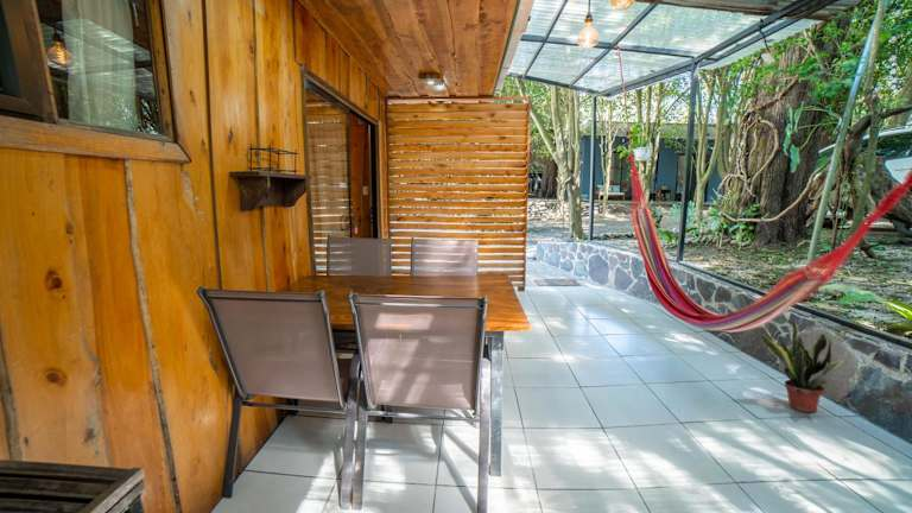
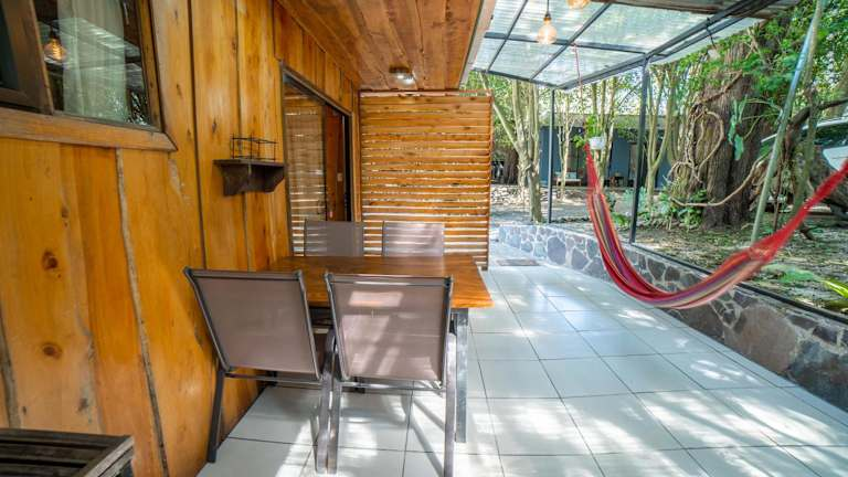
- potted plant [761,318,853,413]
